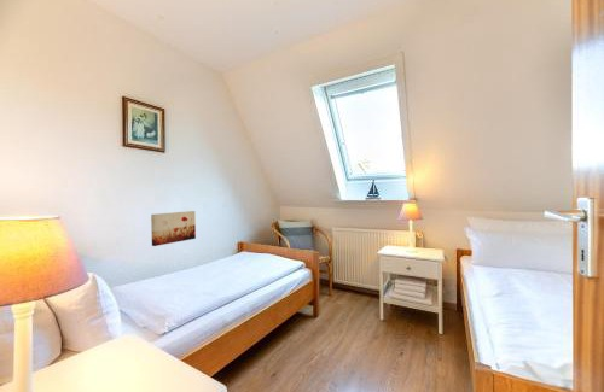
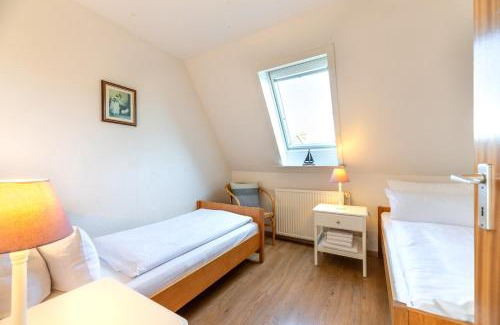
- wall art [150,210,197,247]
